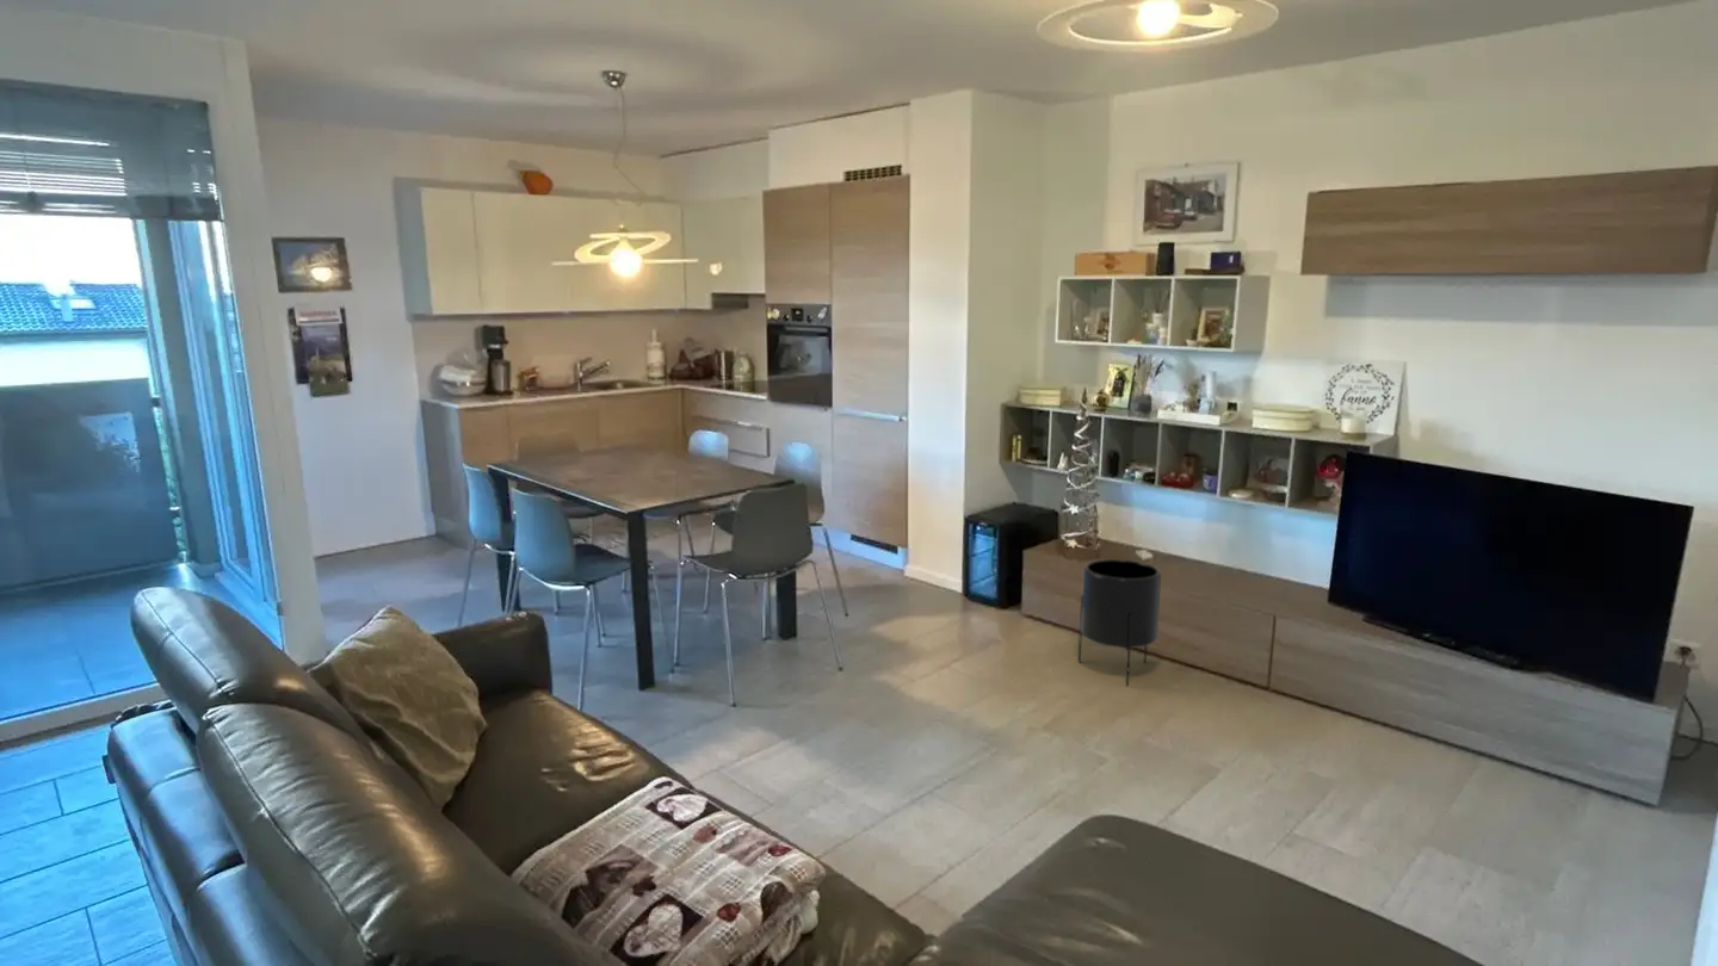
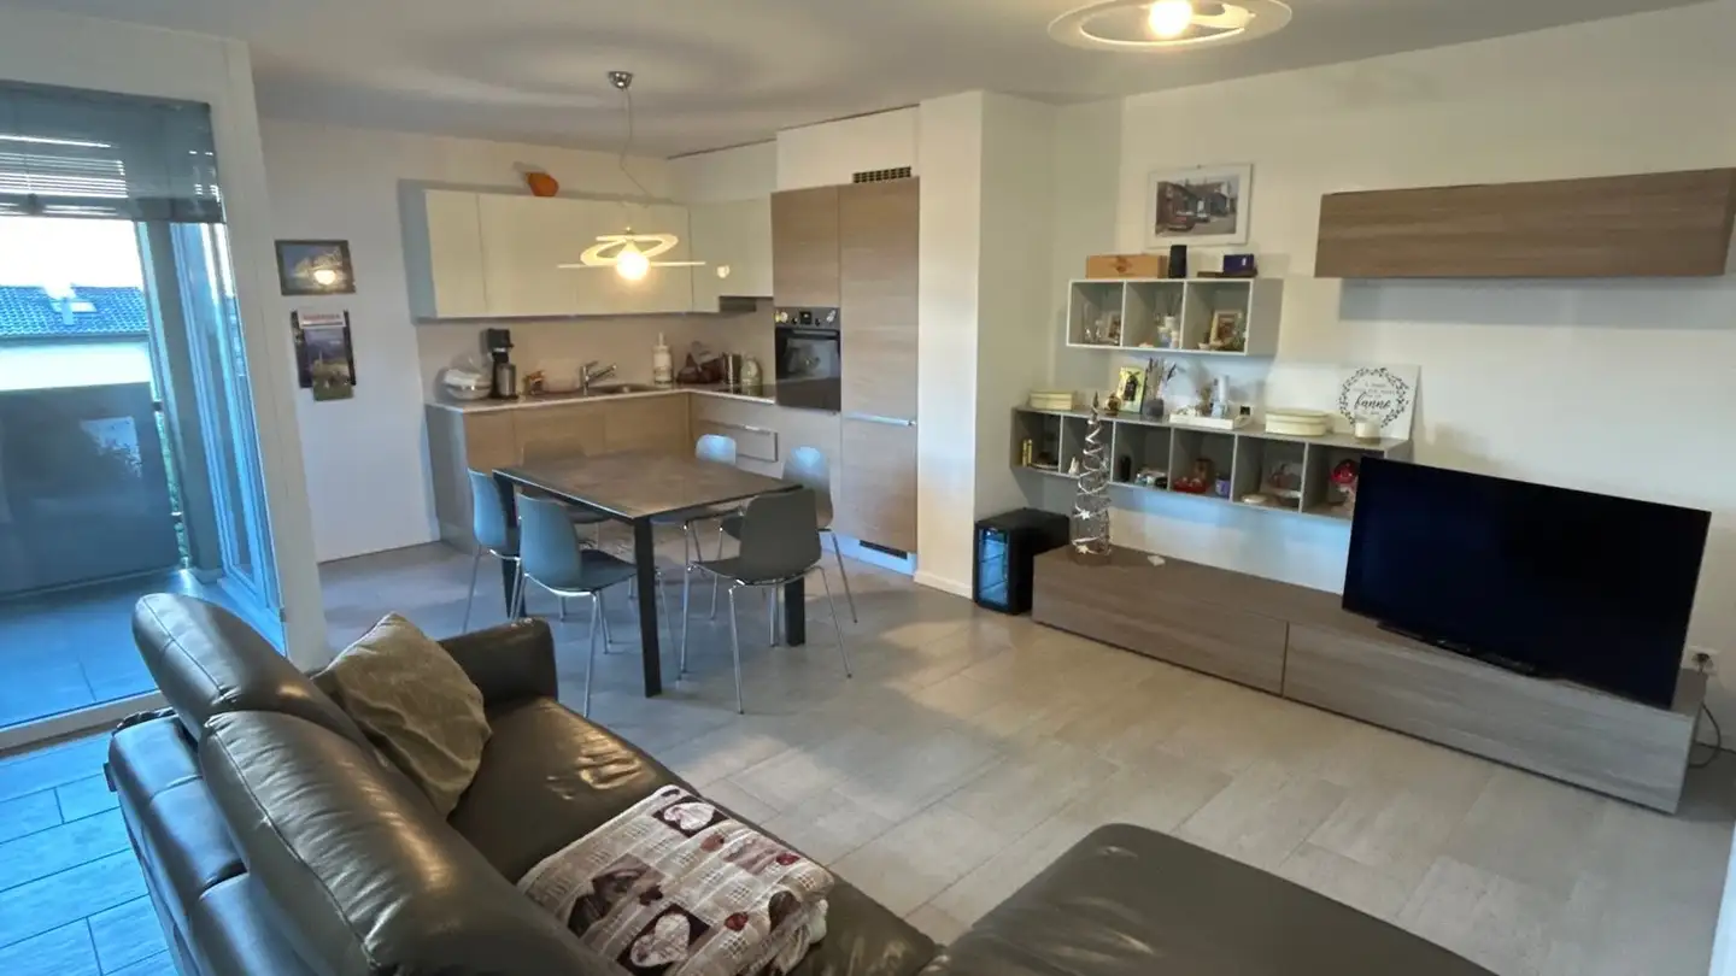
- planter [1077,558,1162,687]
